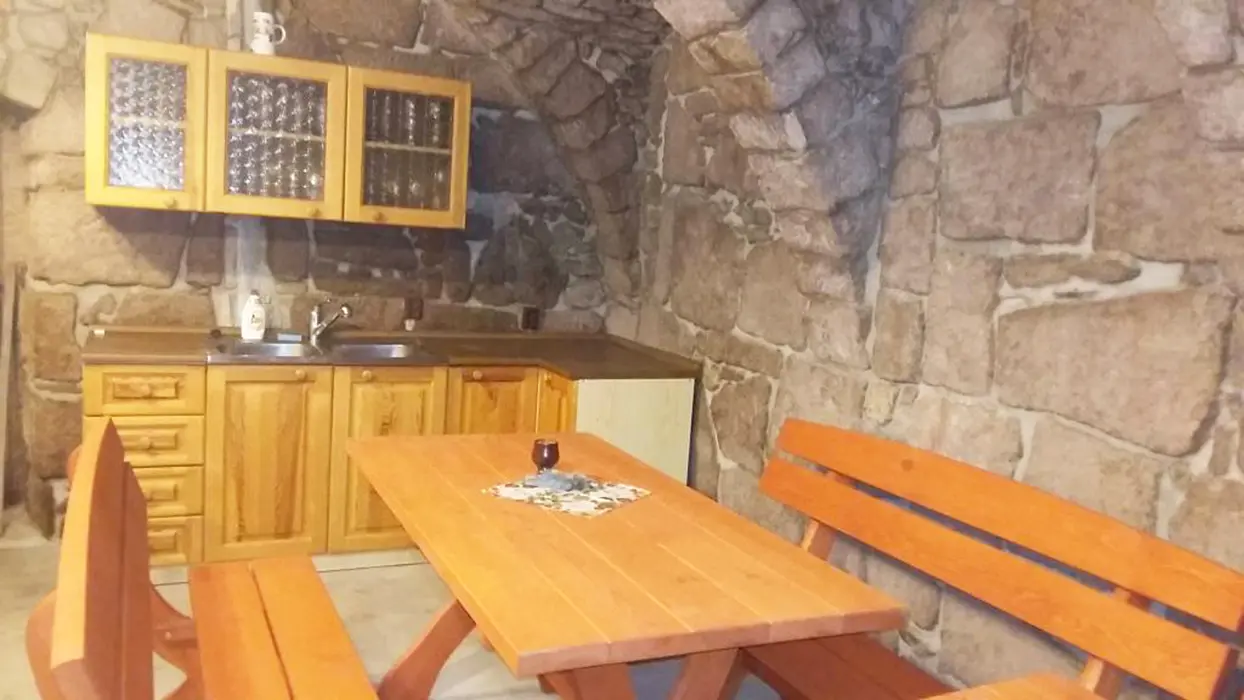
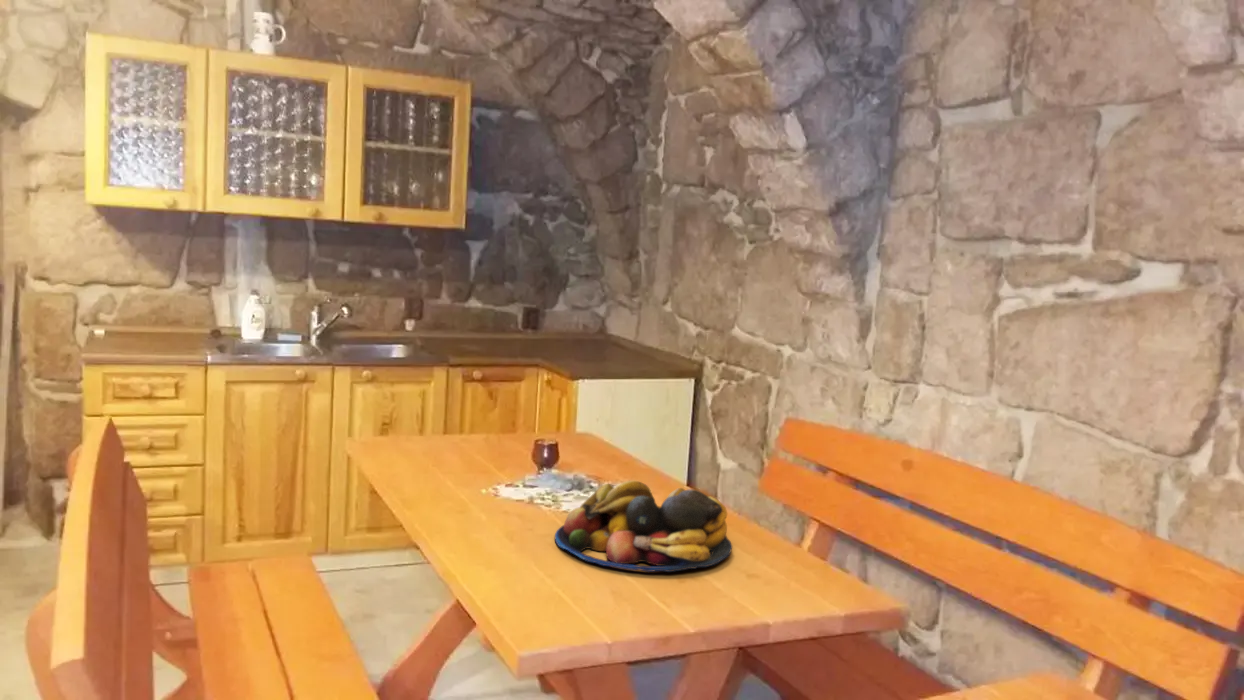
+ fruit bowl [554,480,733,573]
